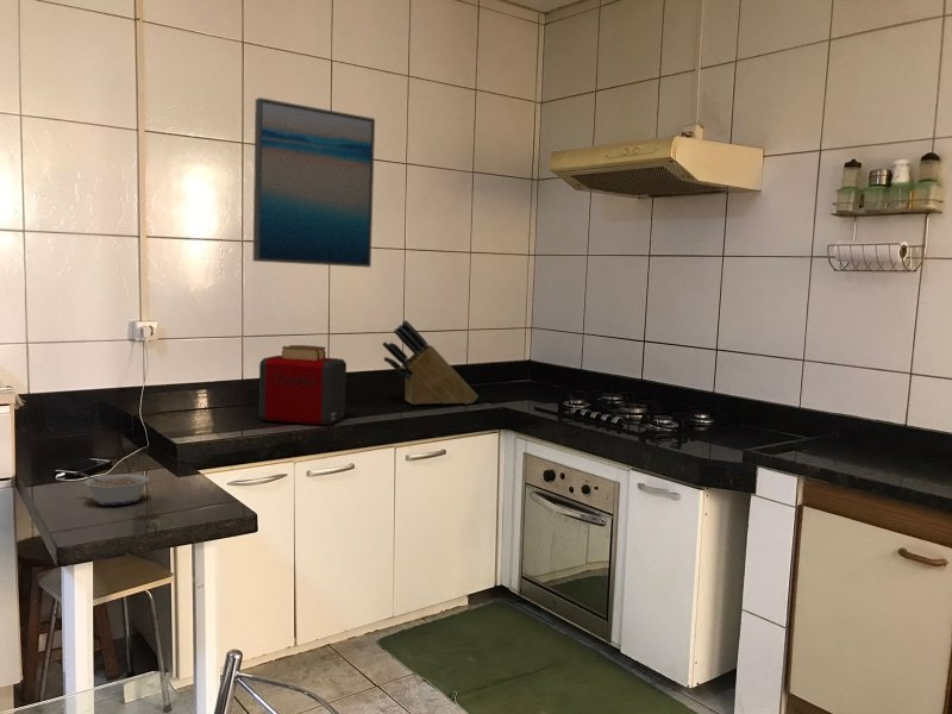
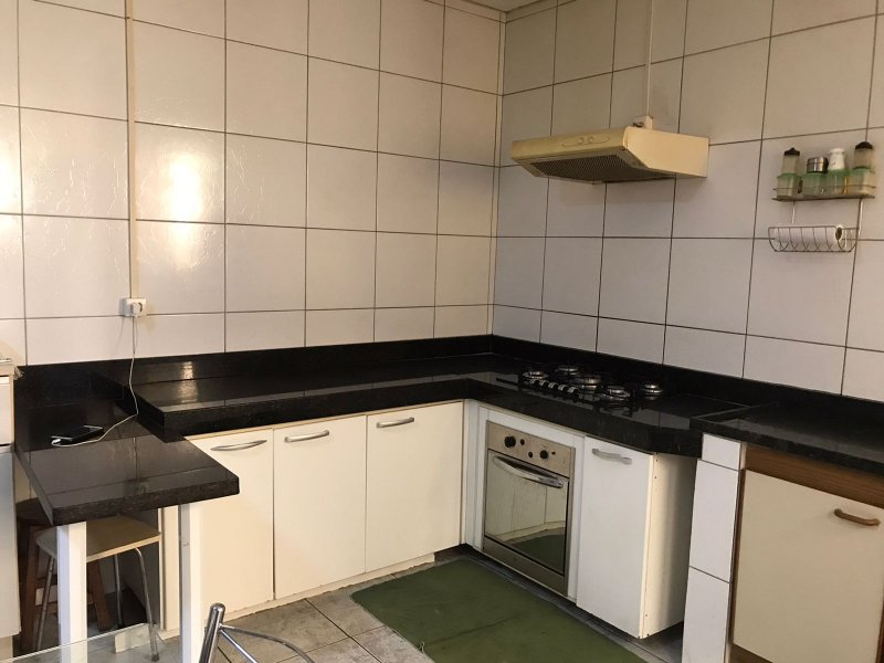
- toaster [258,344,347,426]
- legume [79,471,151,506]
- knife block [381,319,480,406]
- wall art [252,96,376,268]
